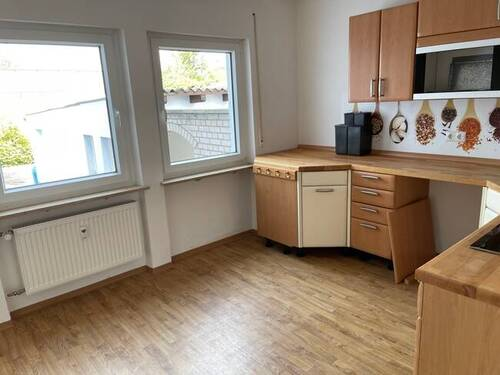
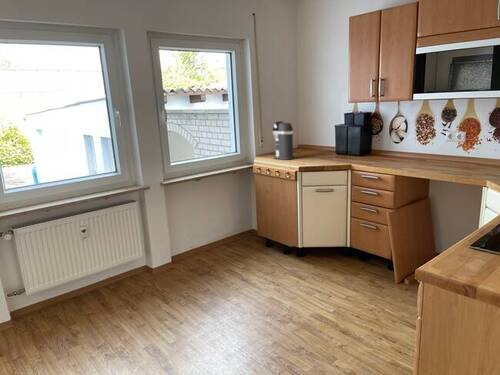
+ coffee maker [271,120,295,161]
